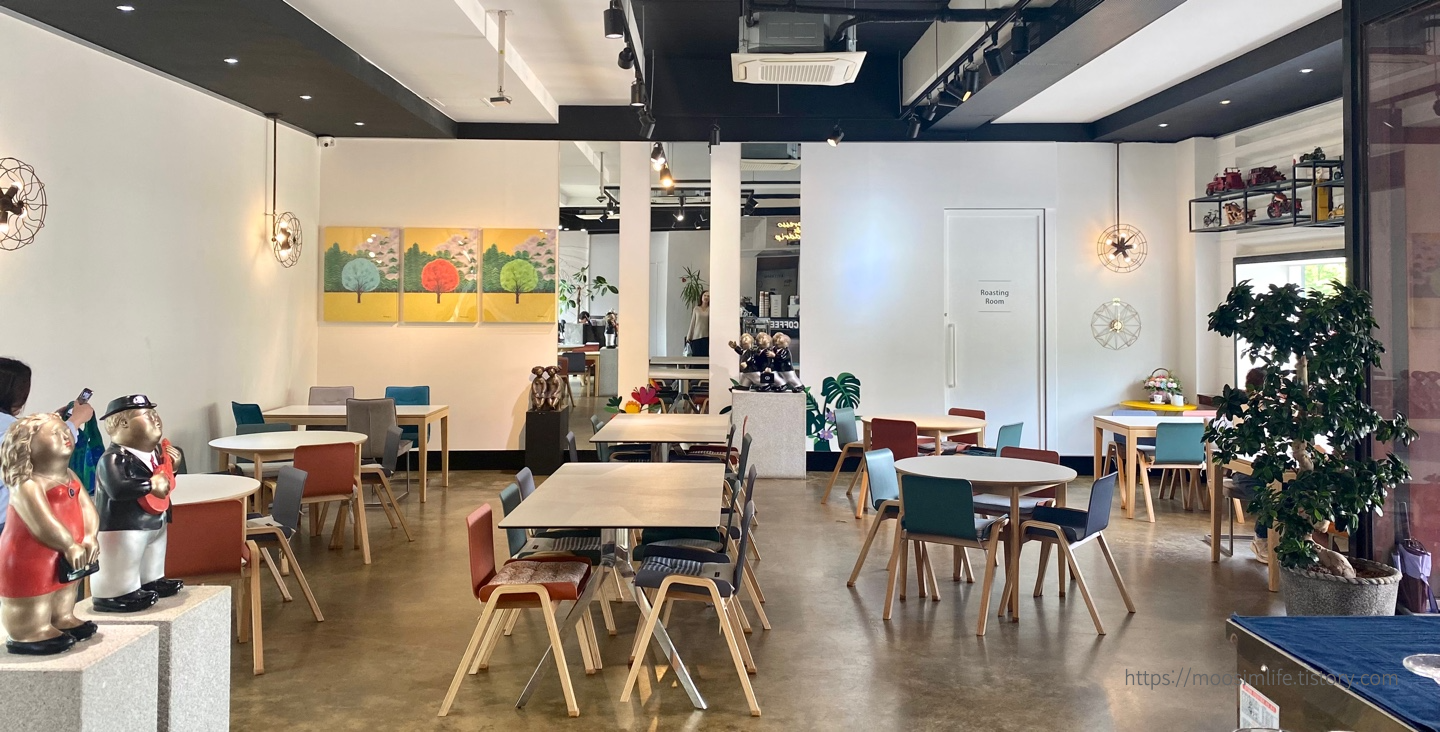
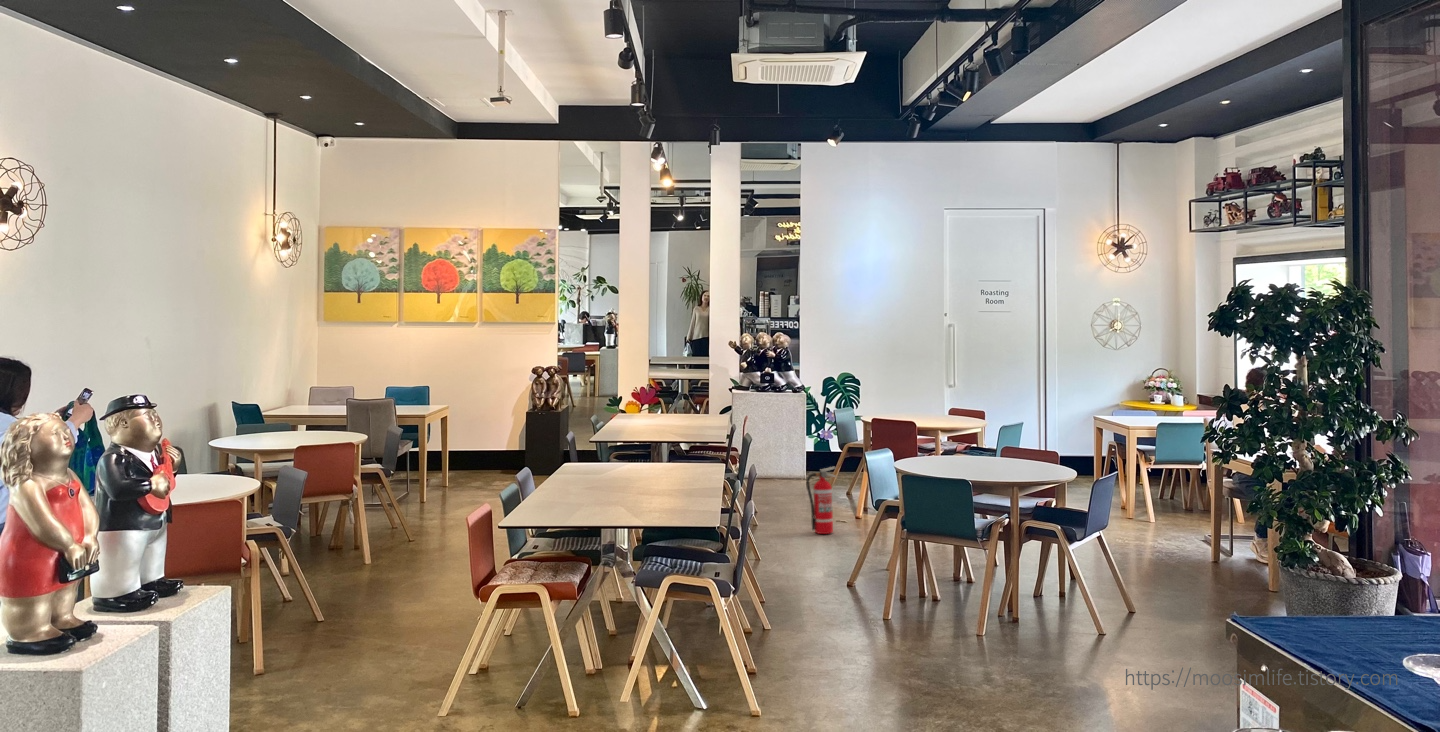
+ fire extinguisher [805,466,838,535]
